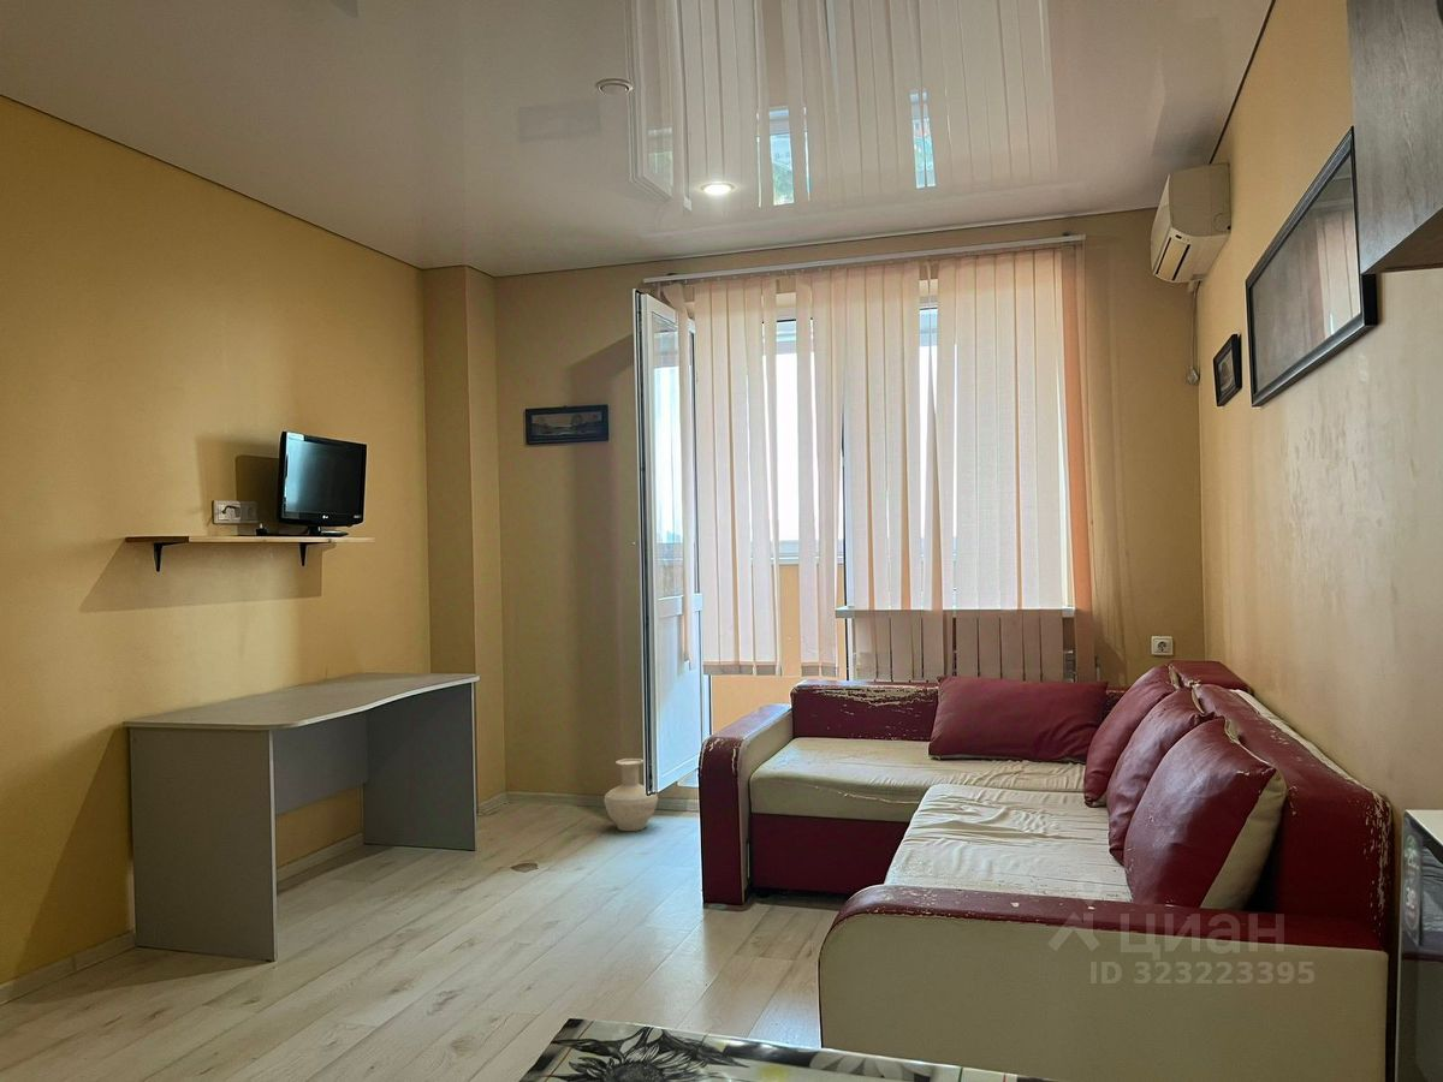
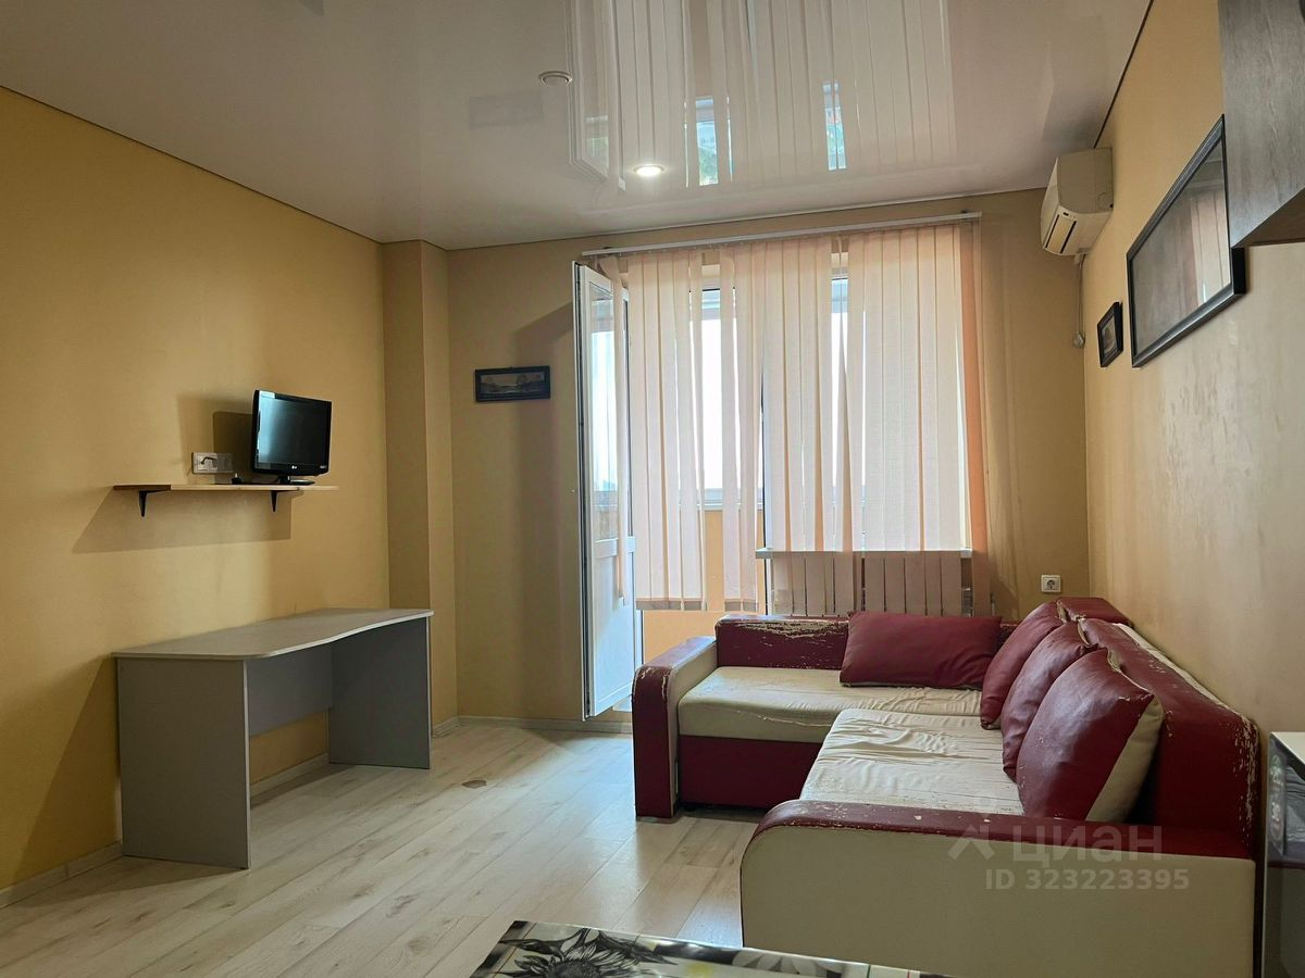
- vase [602,757,659,832]
